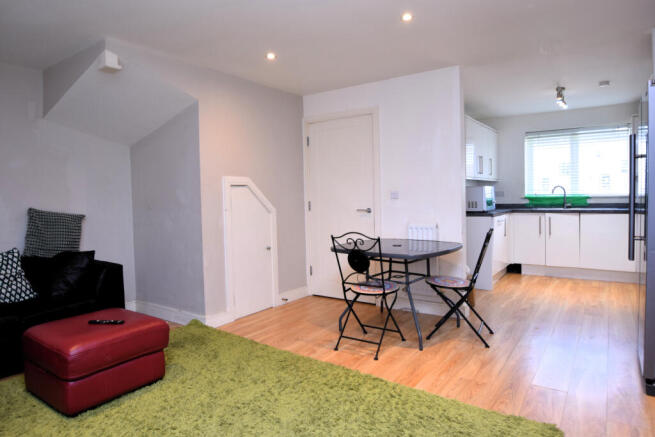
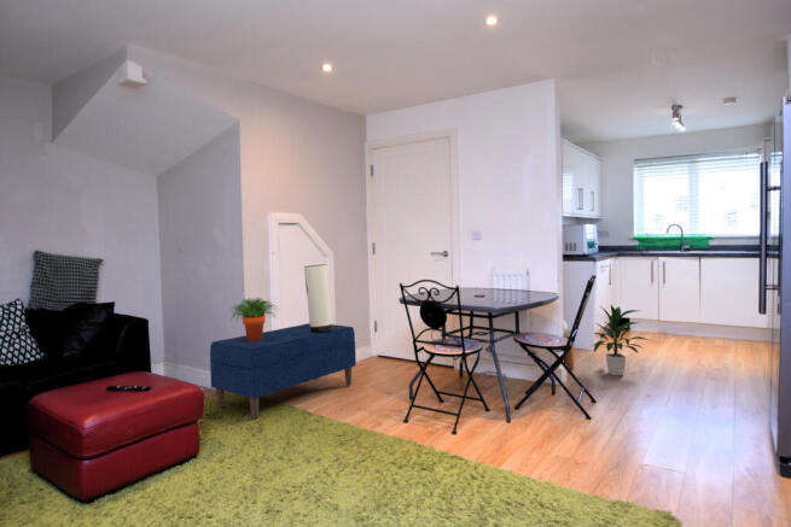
+ table lamp [303,263,335,332]
+ bench [209,322,357,421]
+ potted plant [226,297,280,341]
+ indoor plant [591,304,650,376]
